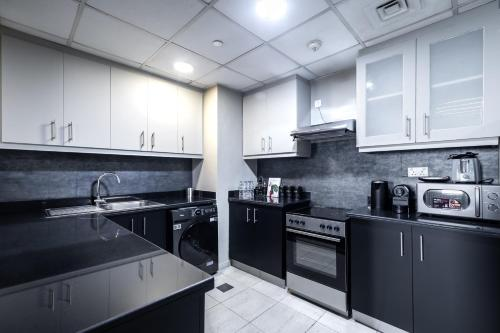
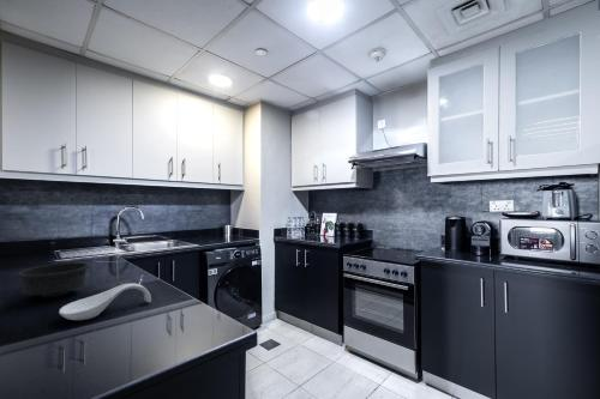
+ spoon rest [58,283,152,321]
+ bowl [16,261,91,298]
